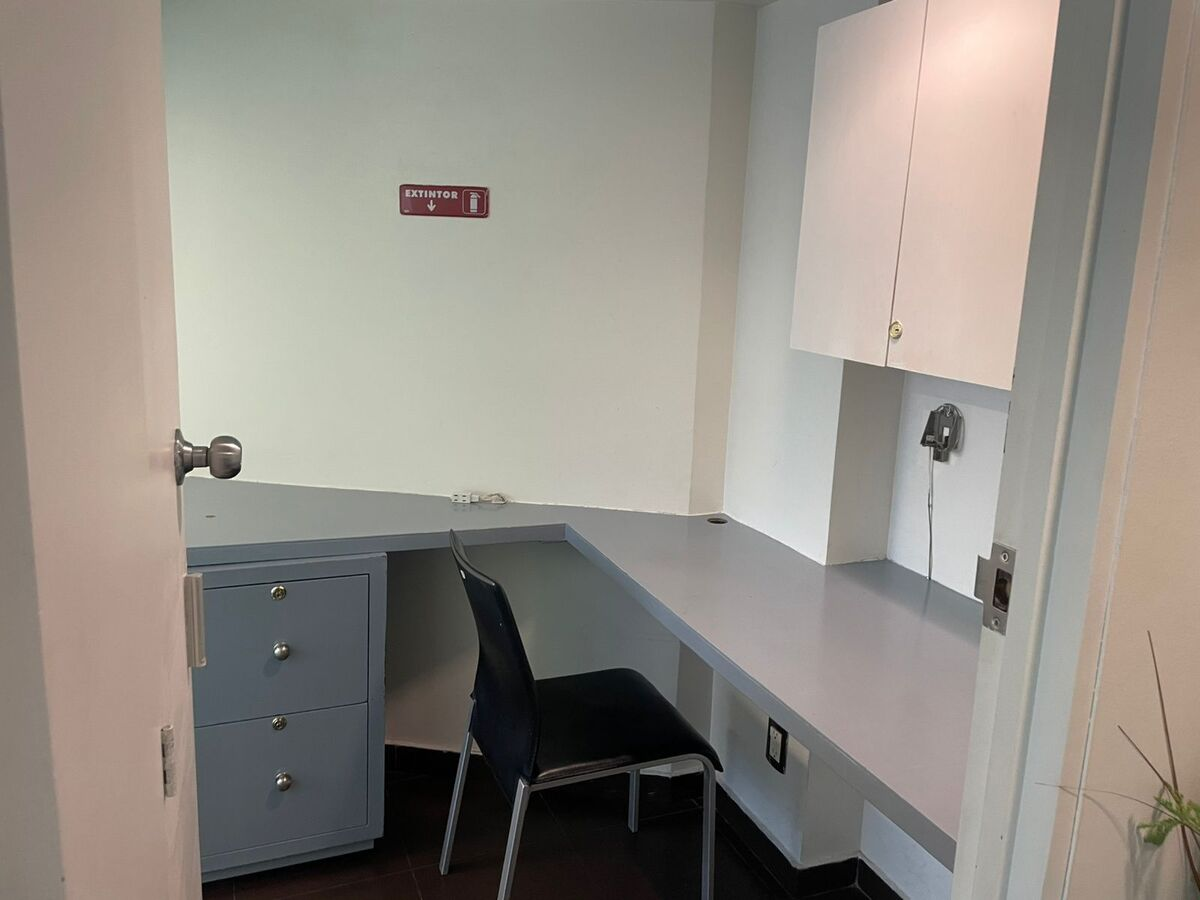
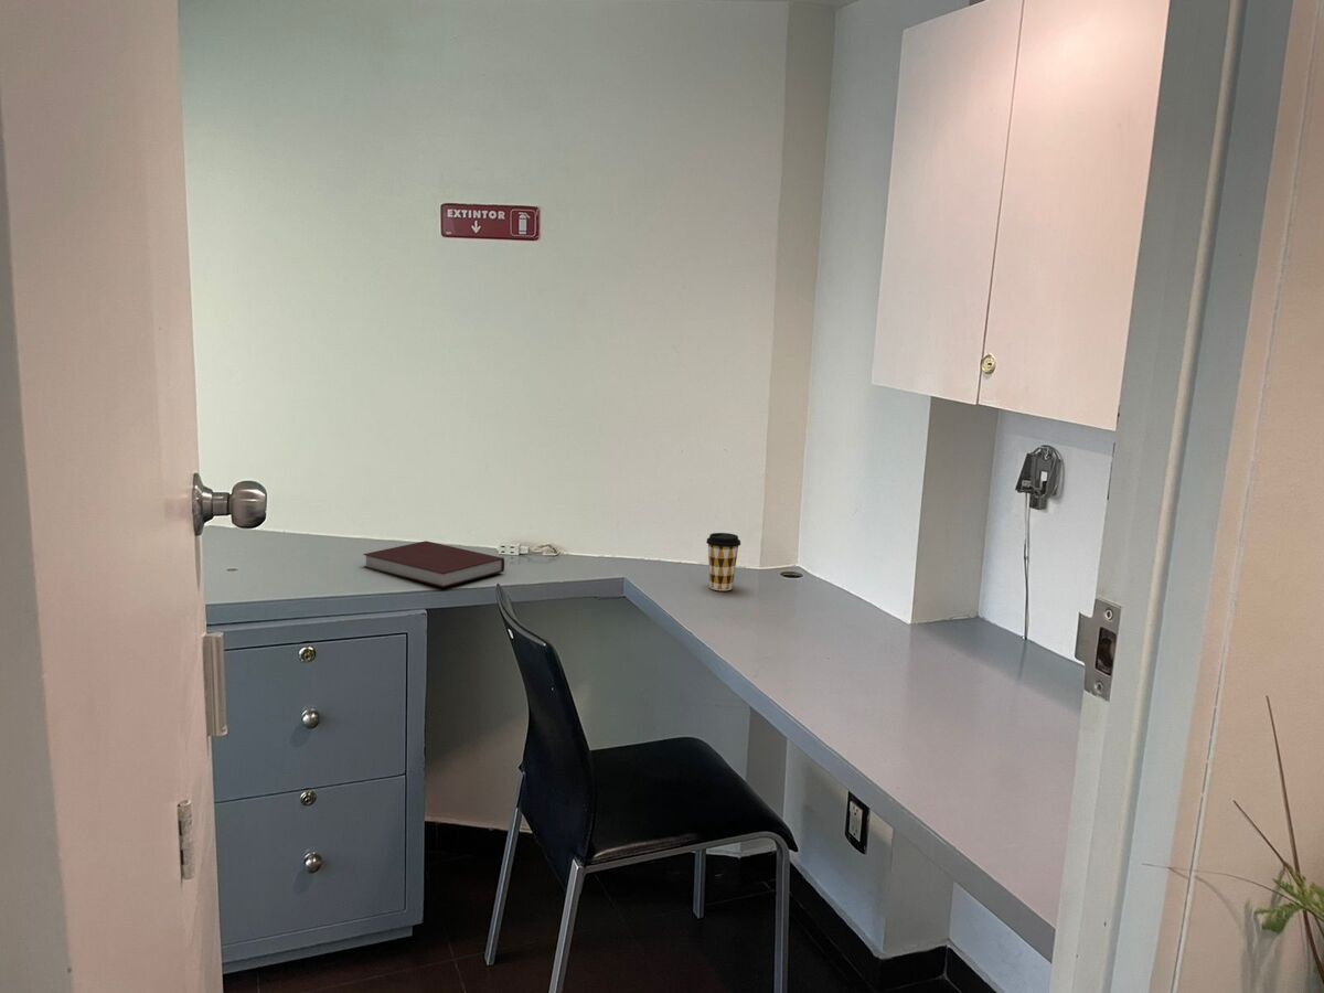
+ notebook [362,540,505,588]
+ coffee cup [705,532,741,591]
